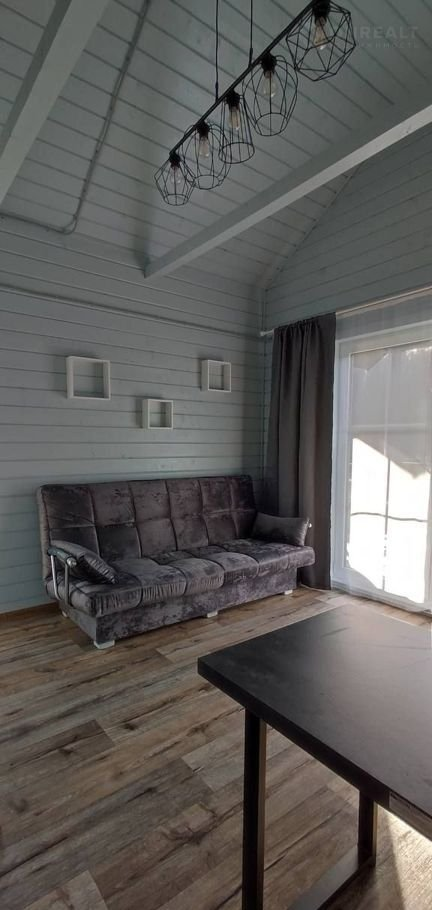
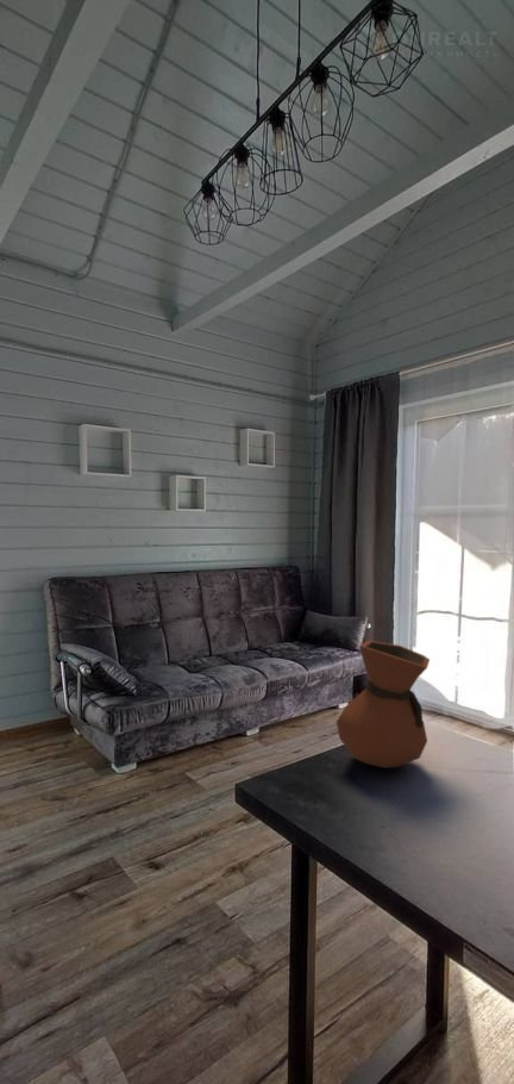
+ vase [336,640,431,768]
